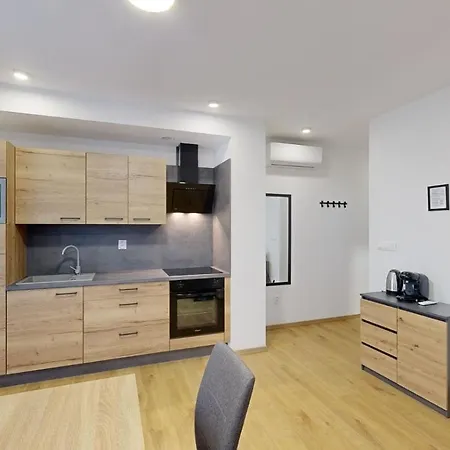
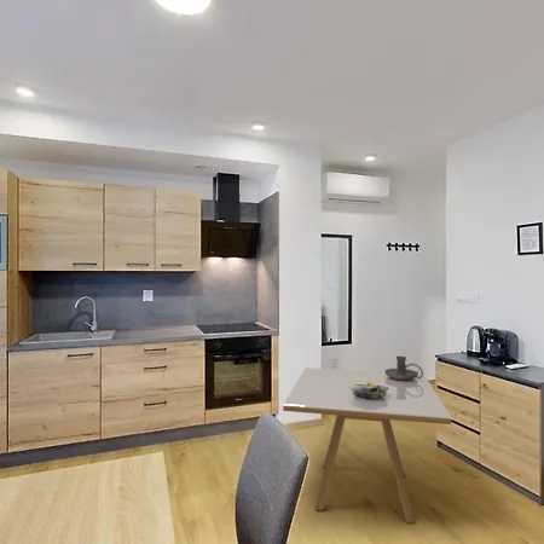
+ decorative bowl [348,381,388,400]
+ candle holder [383,355,424,380]
+ dining table [282,366,452,525]
